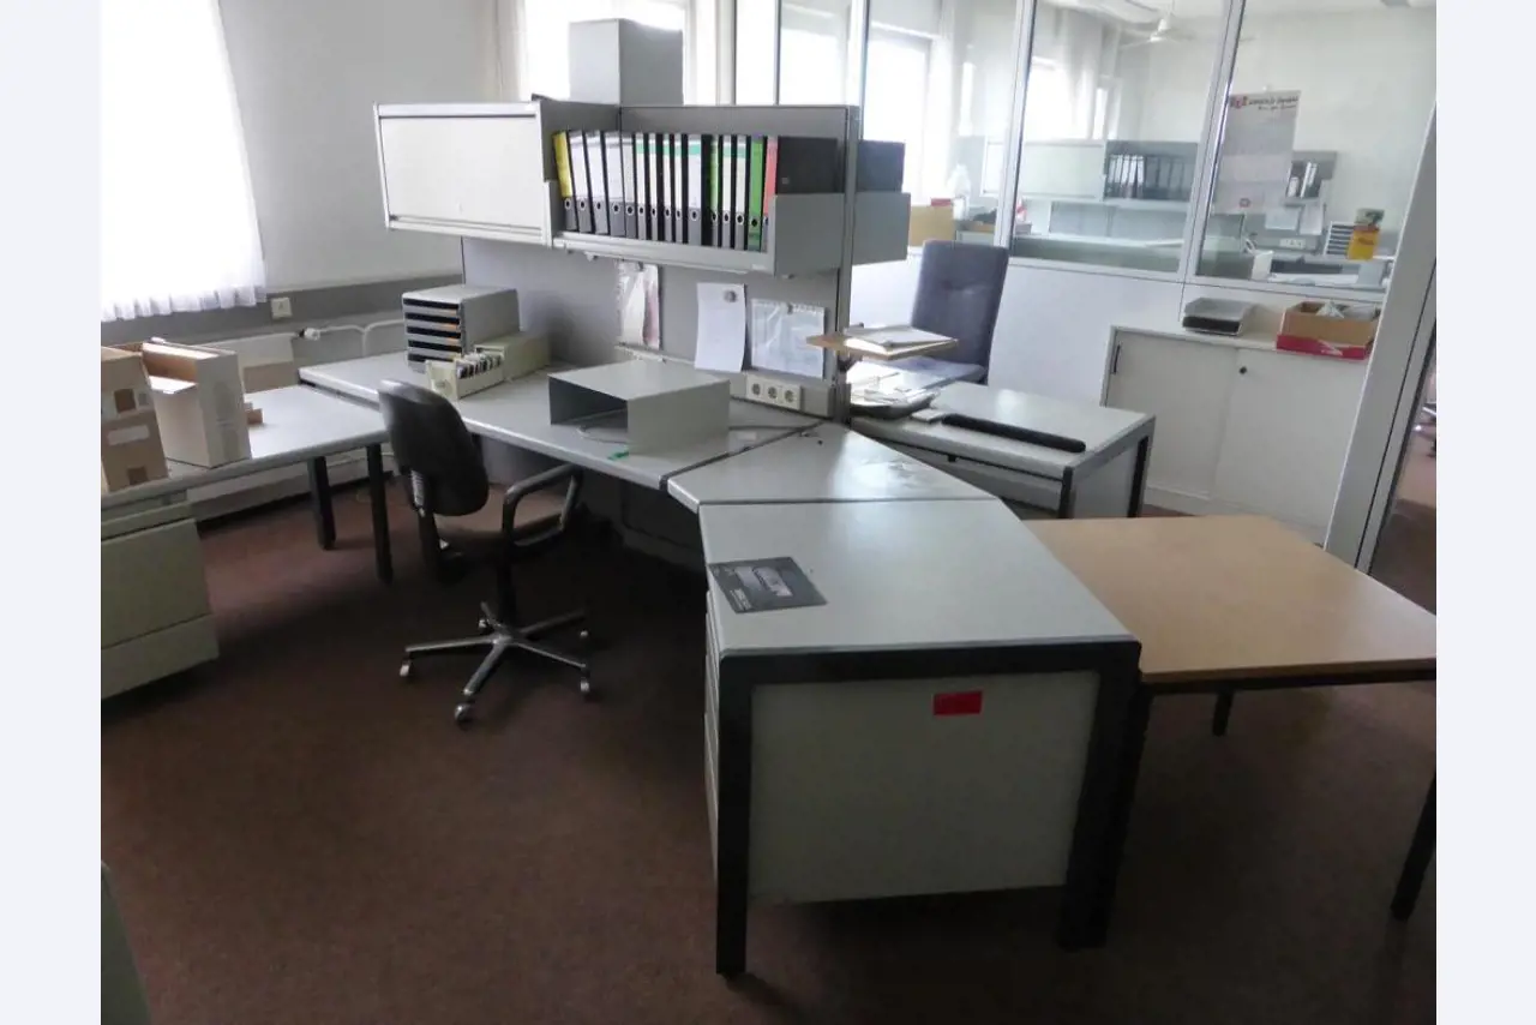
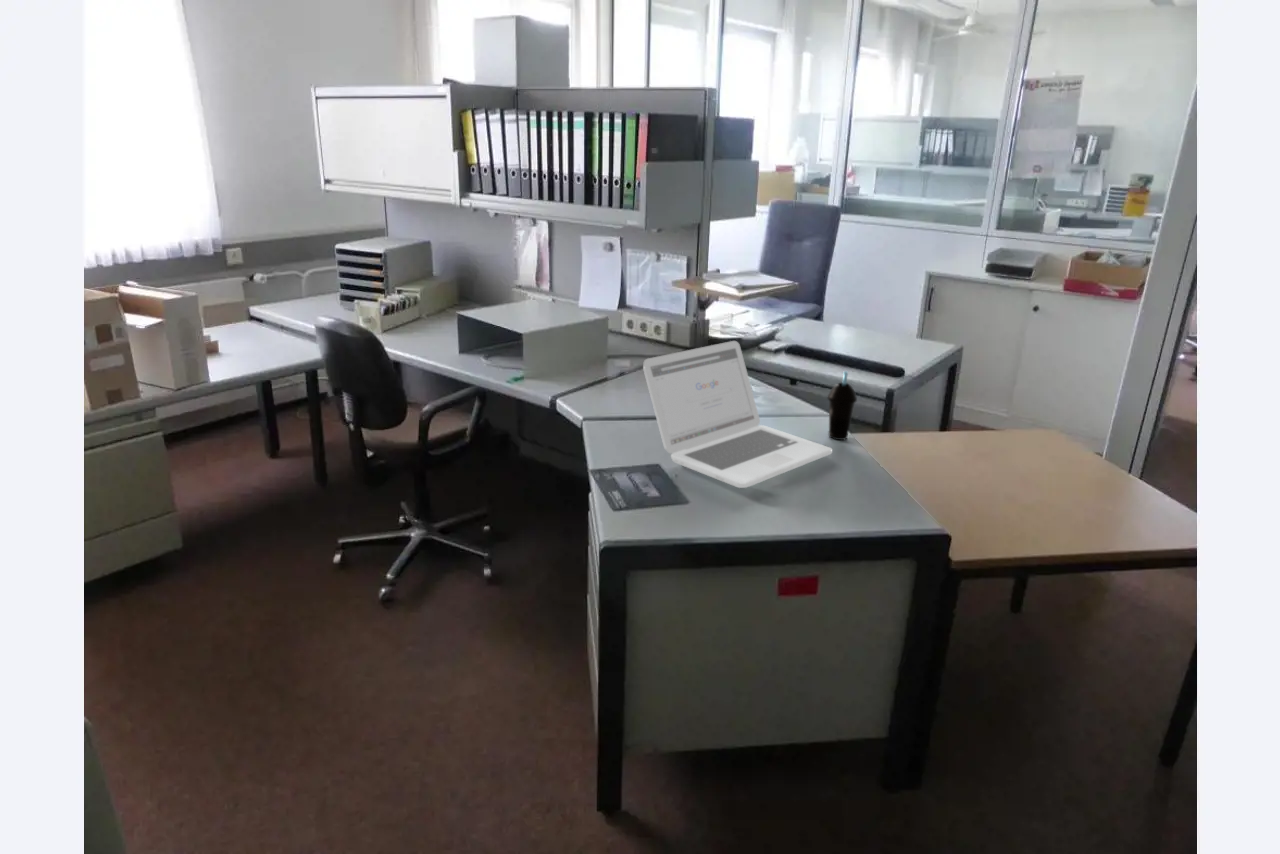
+ cup [826,370,858,441]
+ laptop [642,340,833,489]
